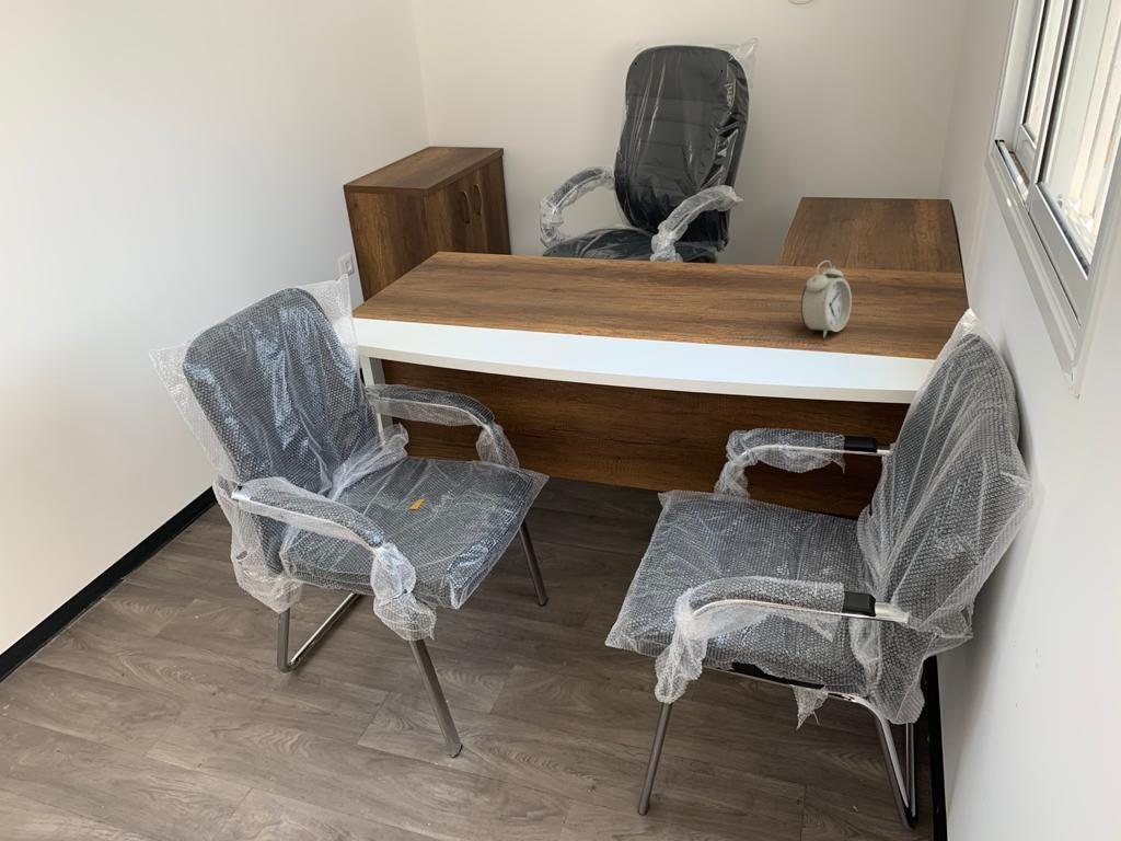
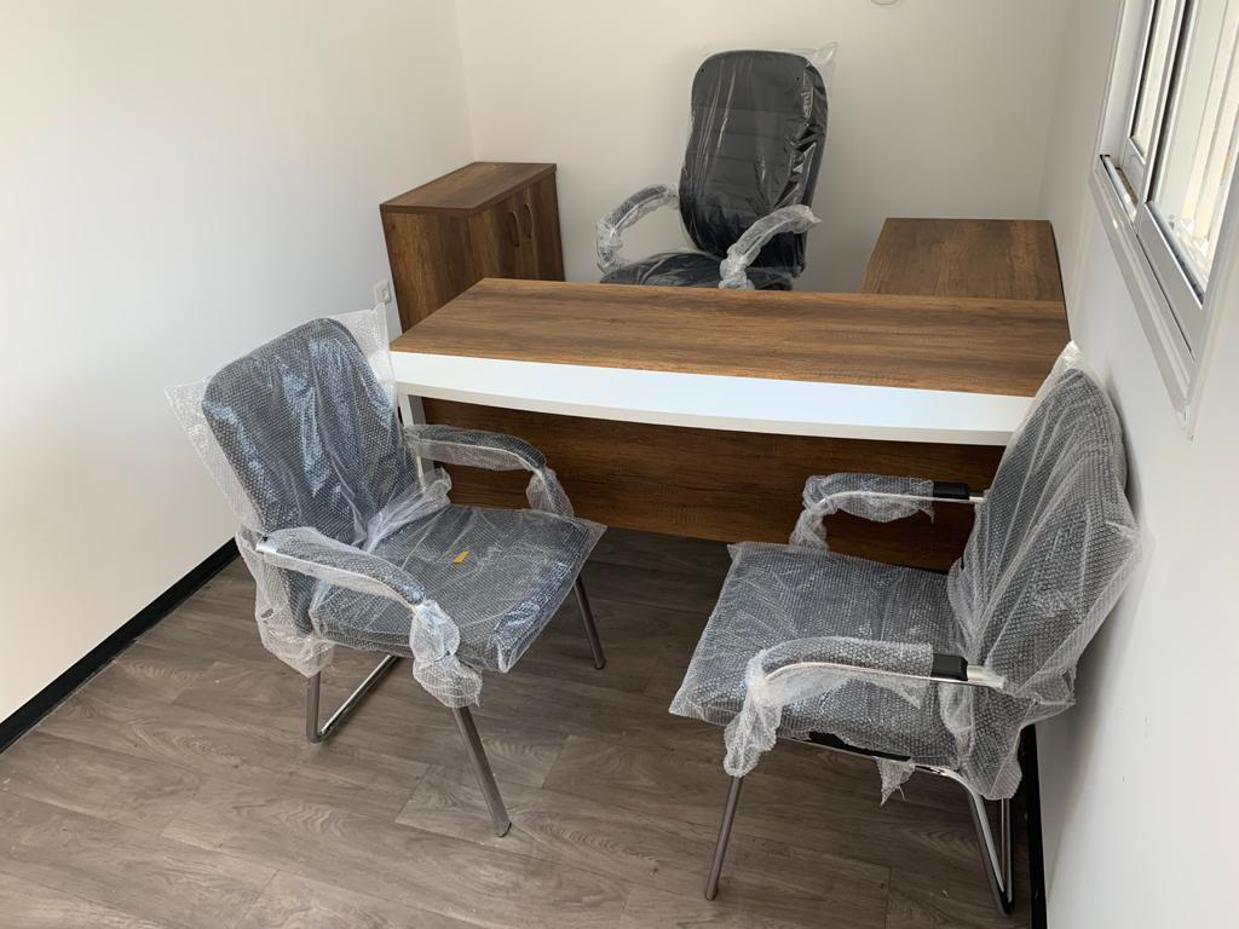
- alarm clock [800,260,853,338]
